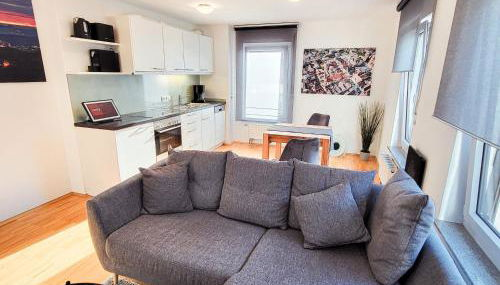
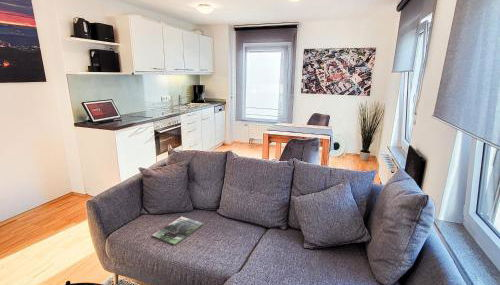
+ magazine [151,215,204,246]
